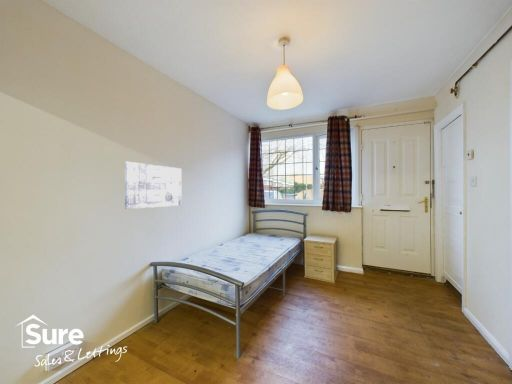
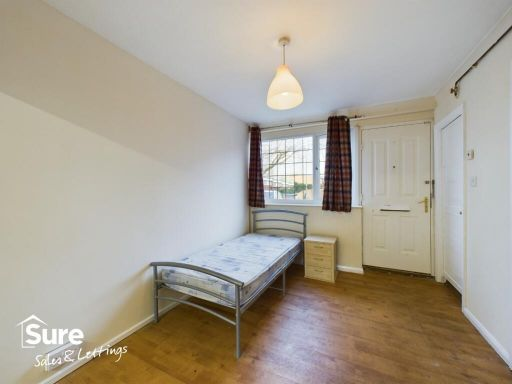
- wall art [124,161,182,210]
